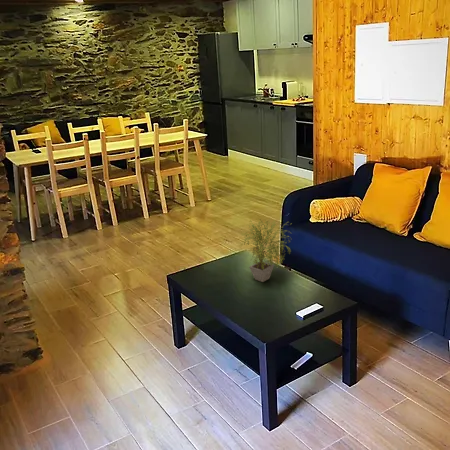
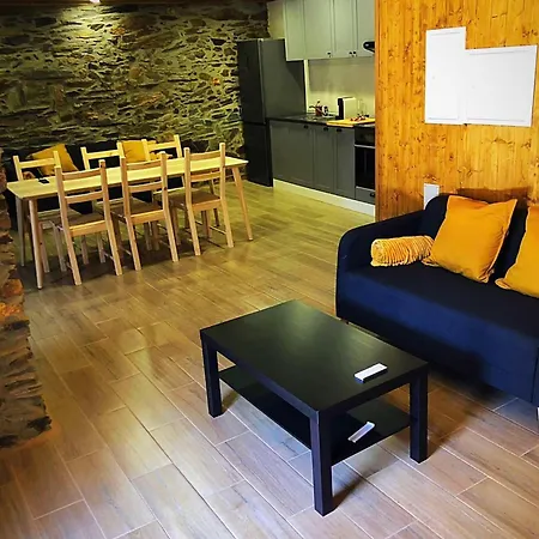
- potted plant [239,218,293,283]
